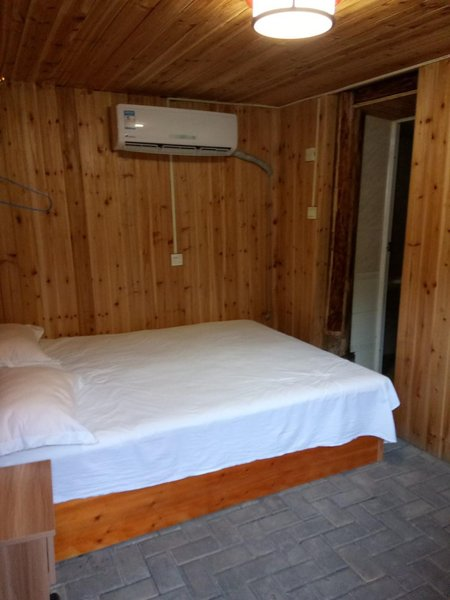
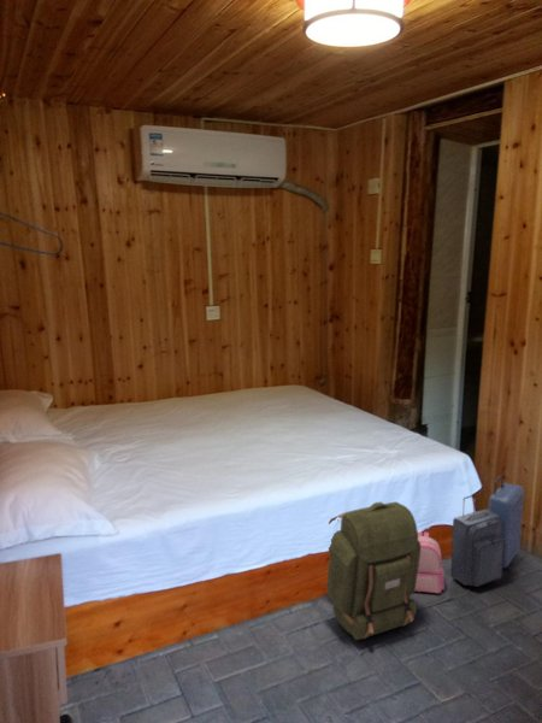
+ luggage [414,474,525,594]
+ backpack [325,500,422,641]
